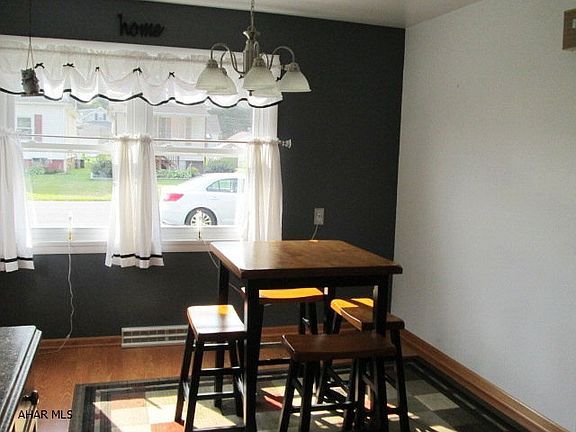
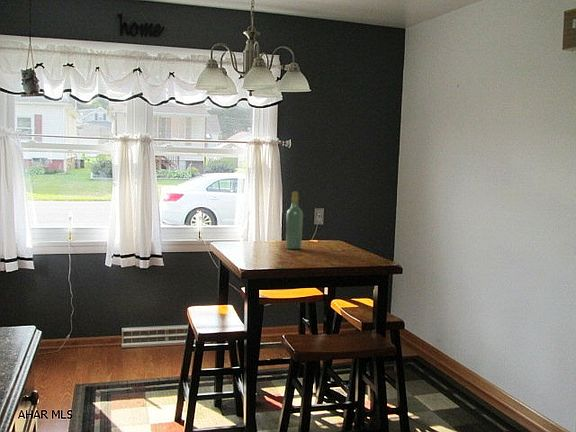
+ wine bottle [285,191,304,250]
